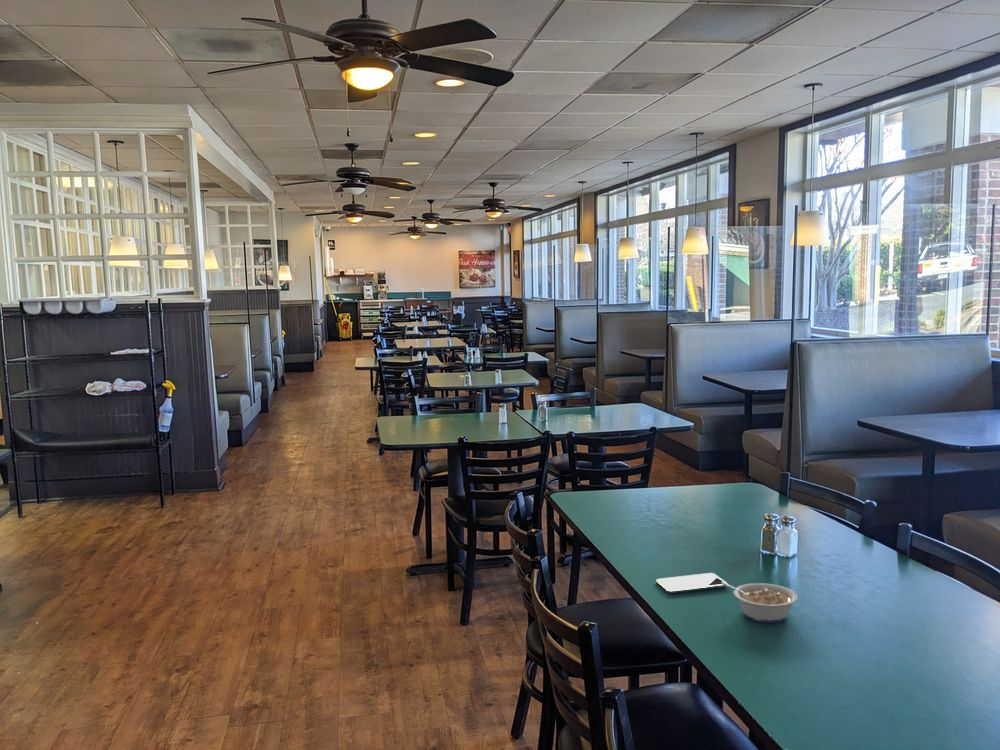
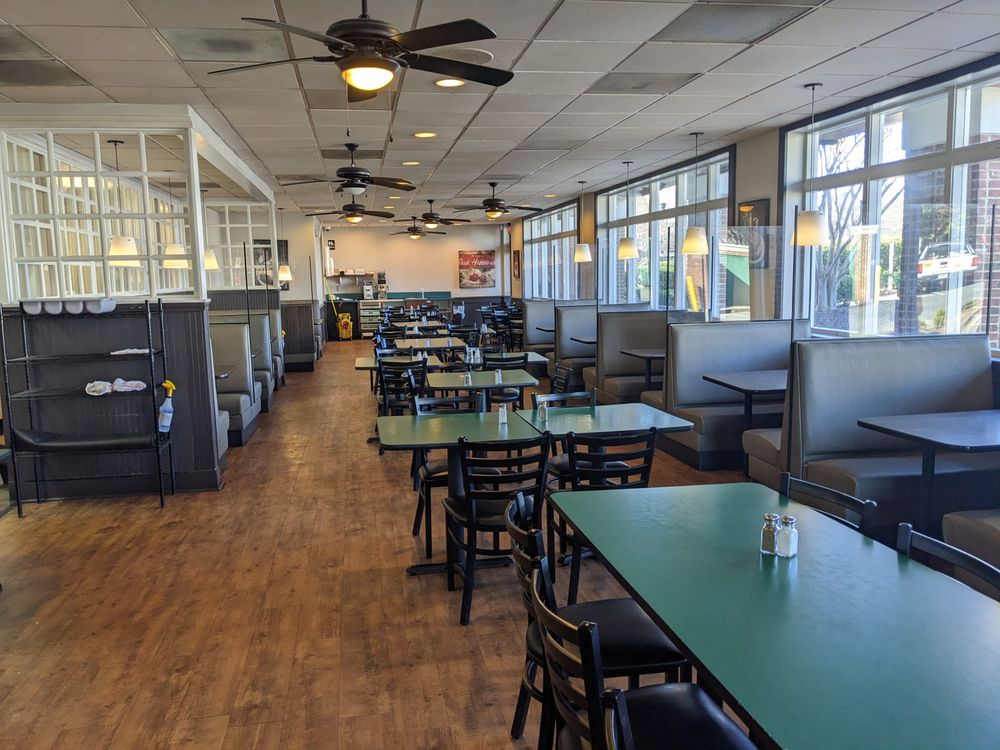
- legume [722,582,799,623]
- smartphone [655,572,728,594]
